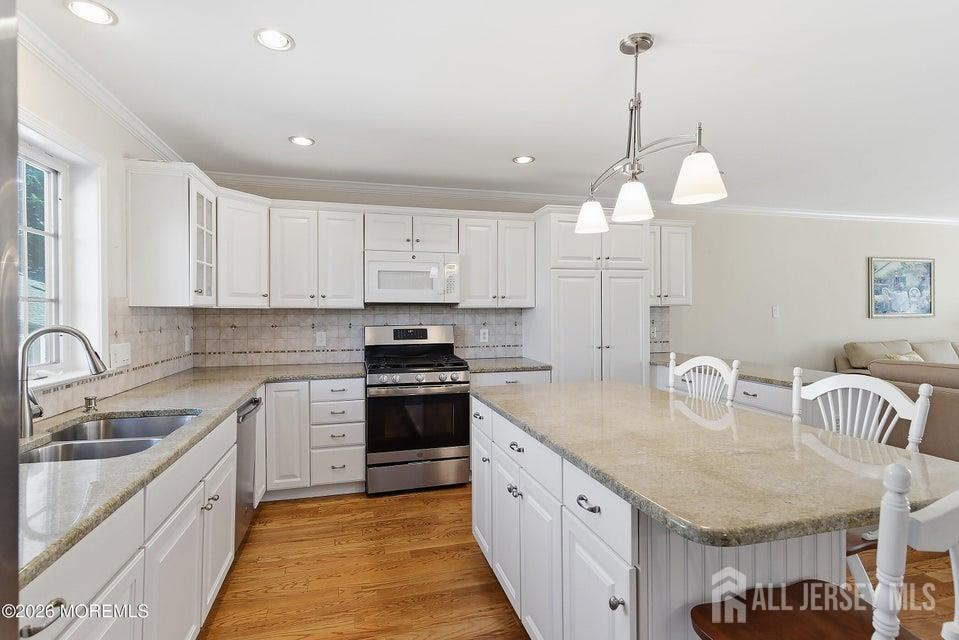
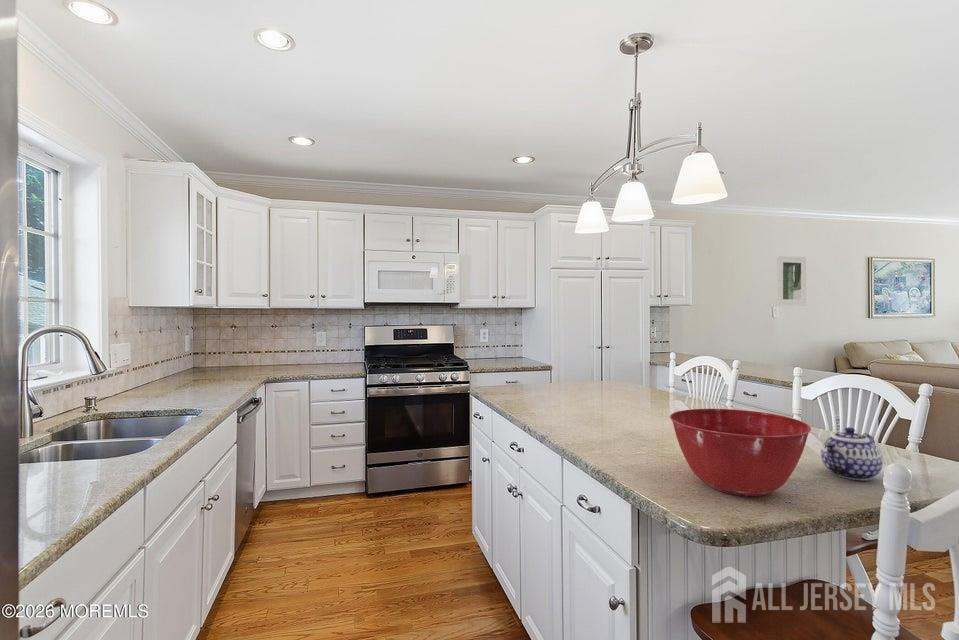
+ mixing bowl [669,408,812,497]
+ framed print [776,255,807,306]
+ teapot [820,426,884,482]
